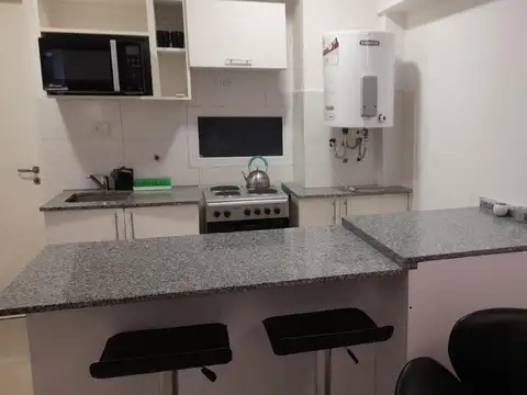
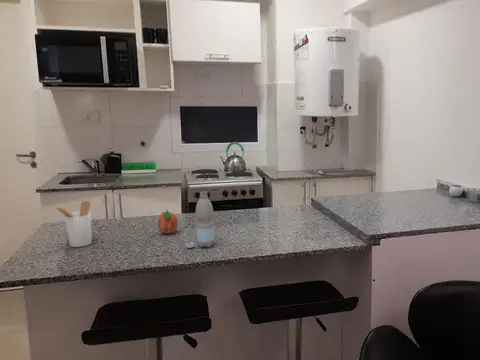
+ fruit [156,209,179,234]
+ water bottle [185,190,215,249]
+ utensil holder [53,200,93,248]
